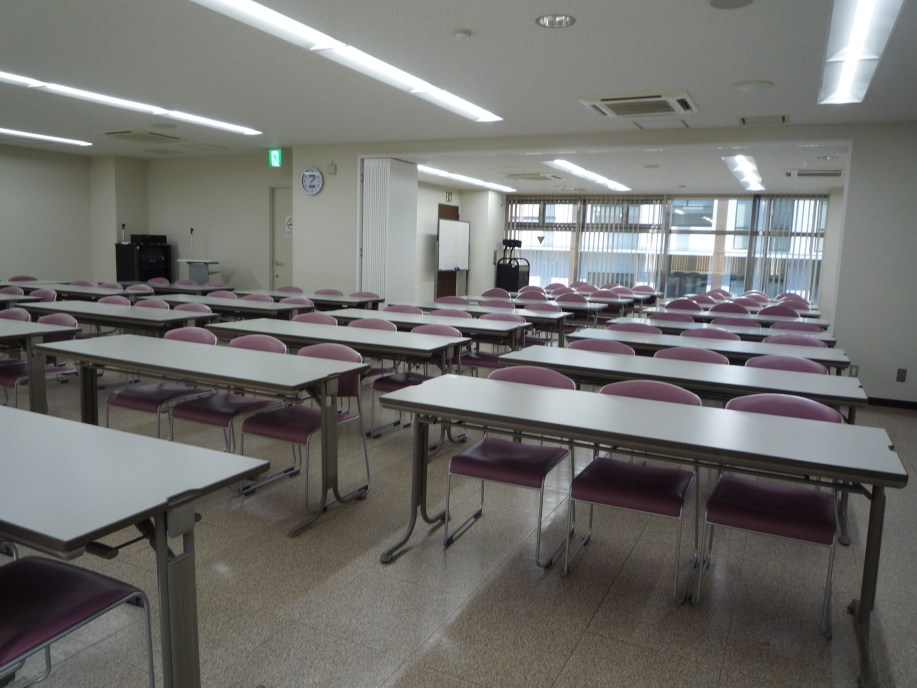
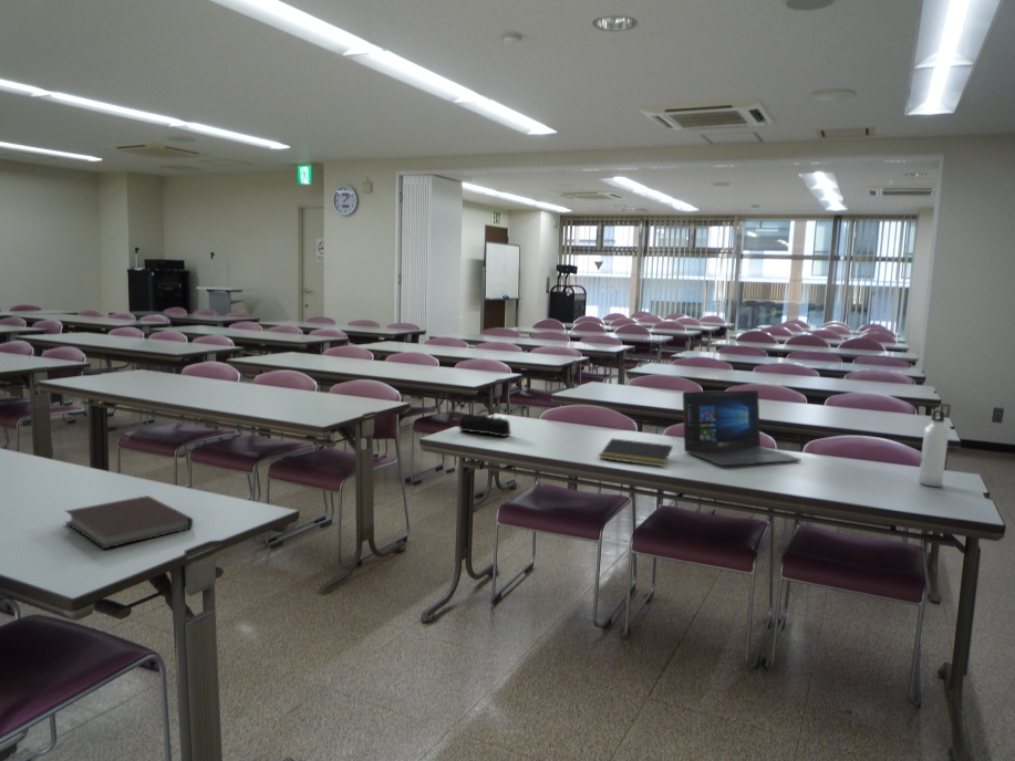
+ pencil case [458,408,512,438]
+ notebook [64,494,194,550]
+ laptop [682,389,802,467]
+ notepad [598,437,674,468]
+ water bottle [918,409,950,488]
